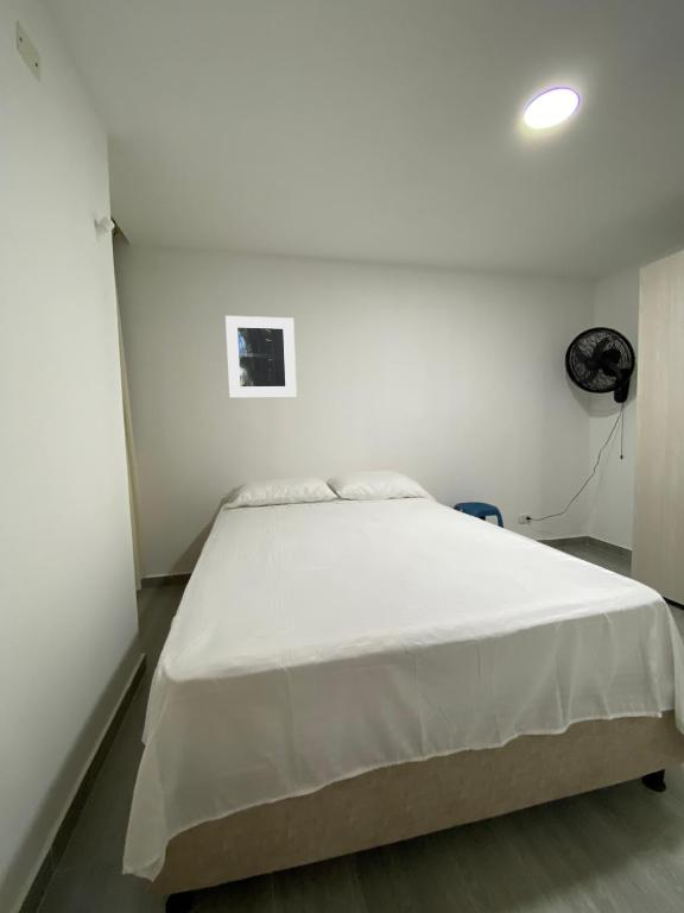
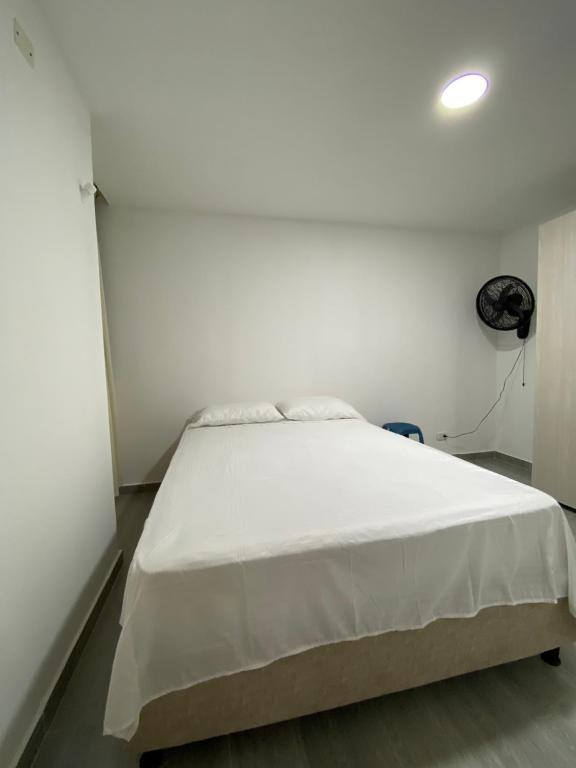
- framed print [224,315,298,399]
